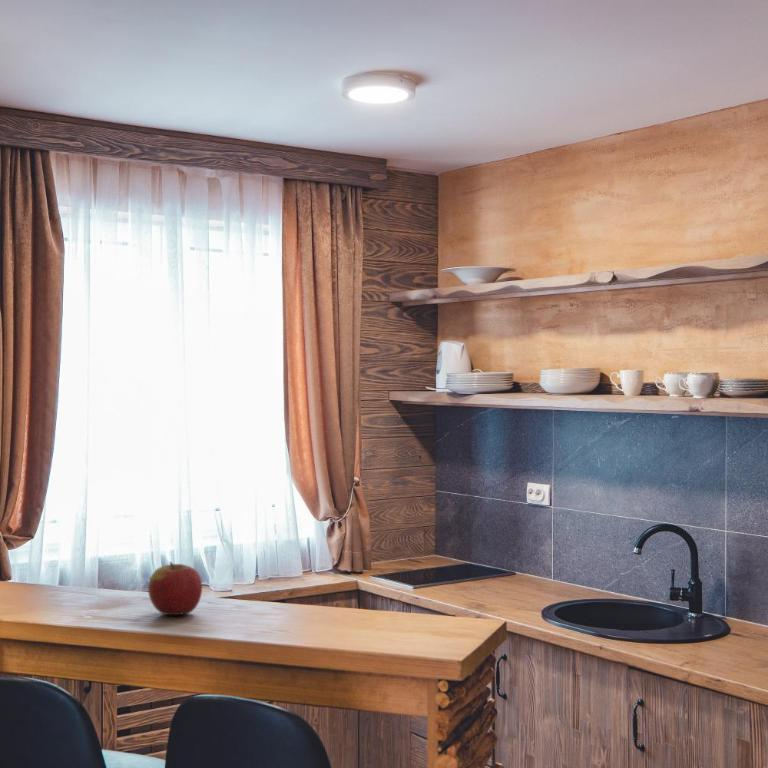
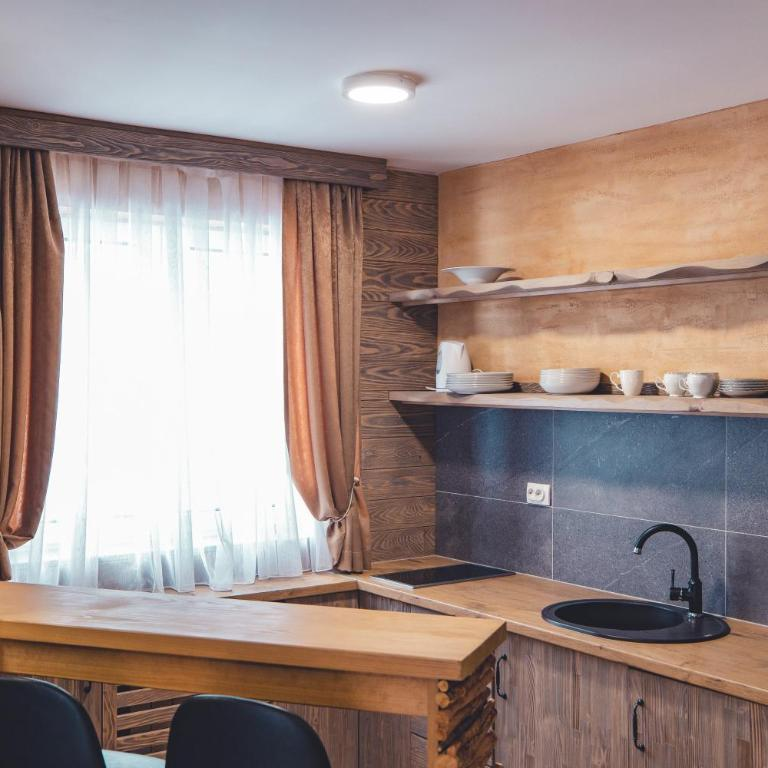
- apple [147,561,203,616]
